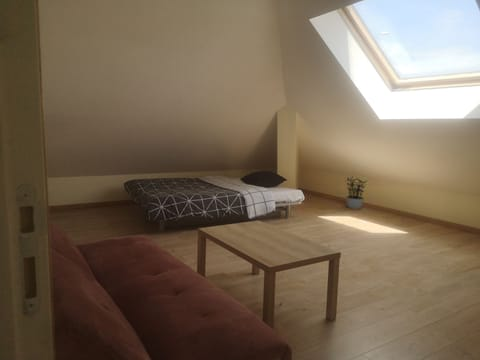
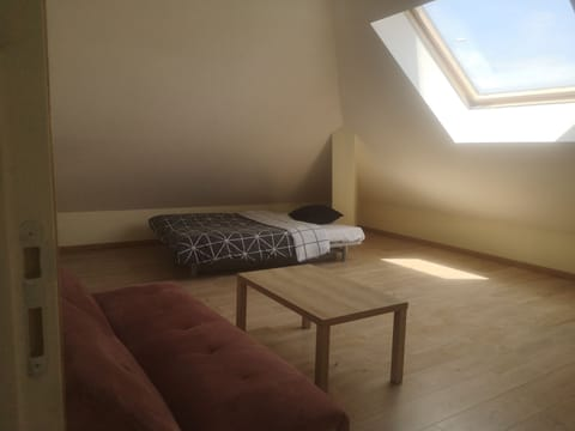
- potted plant [345,175,370,210]
